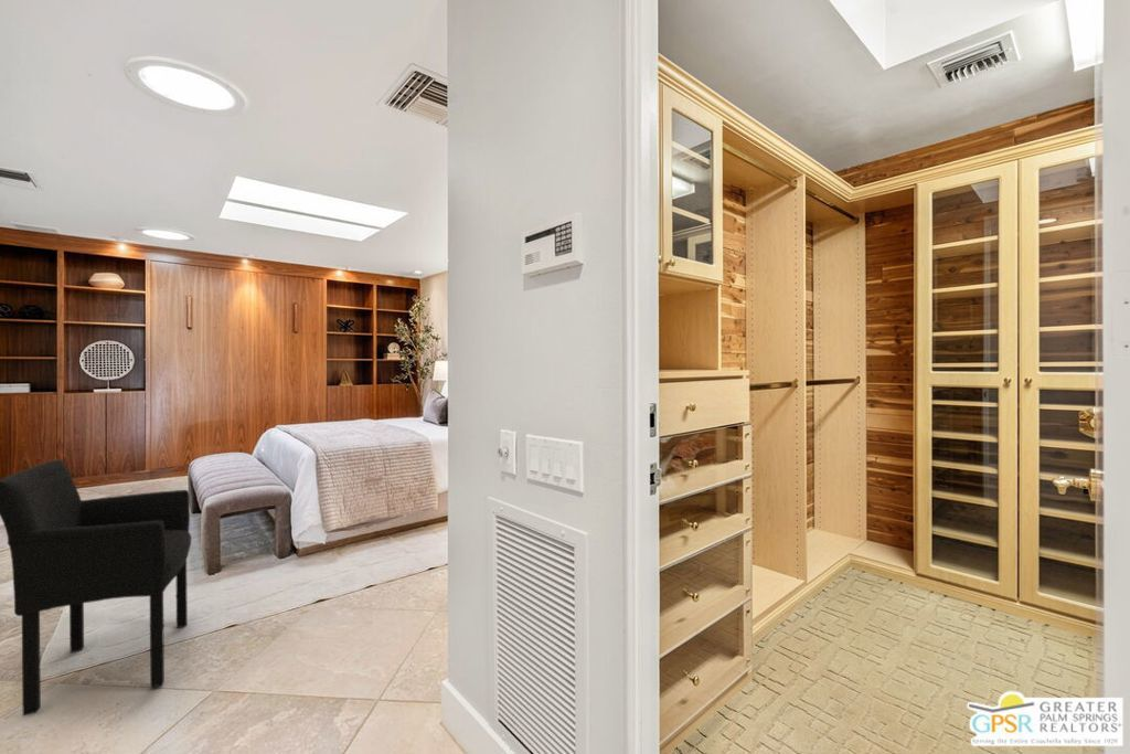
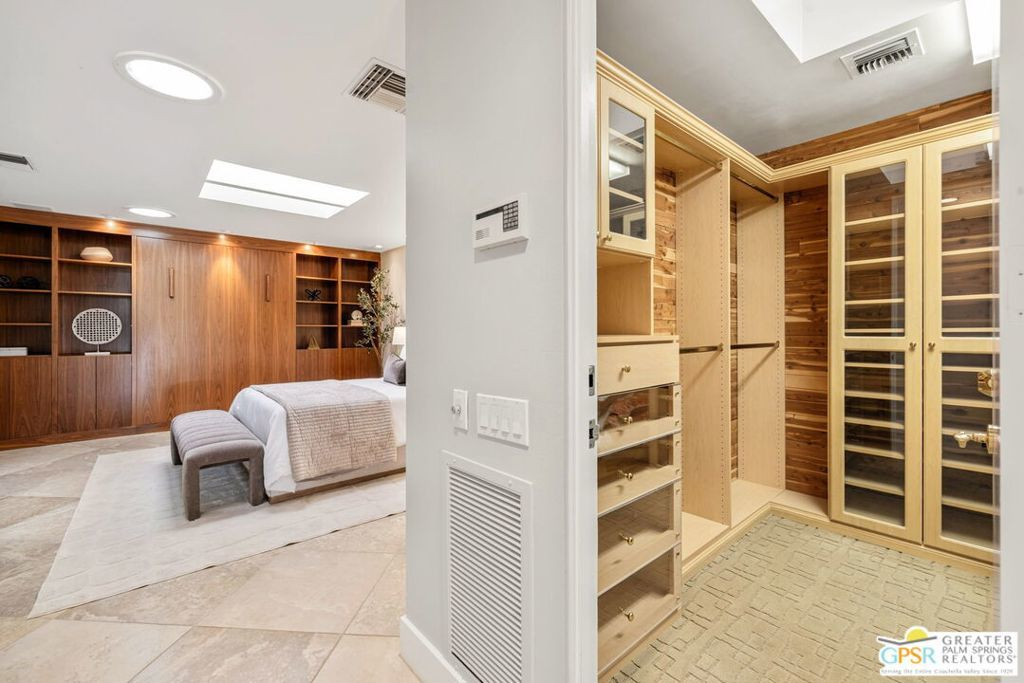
- armchair [0,458,192,716]
